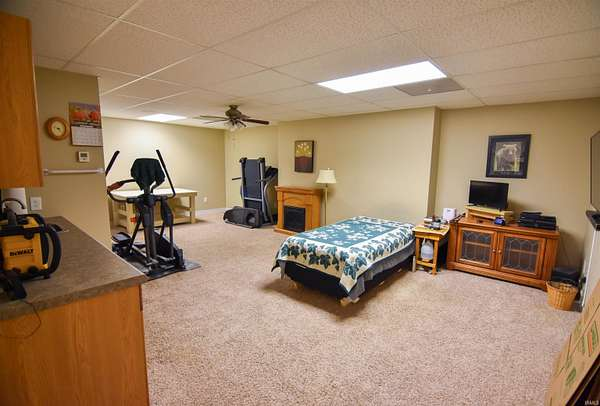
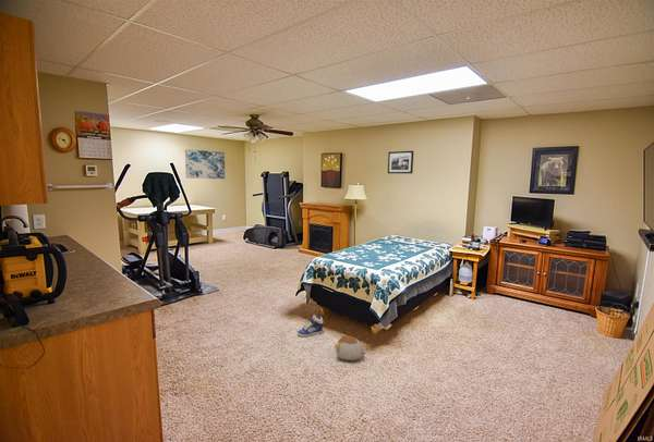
+ sneaker [296,314,325,337]
+ plush toy [334,333,367,361]
+ picture frame [387,150,414,174]
+ wall art [184,148,226,180]
